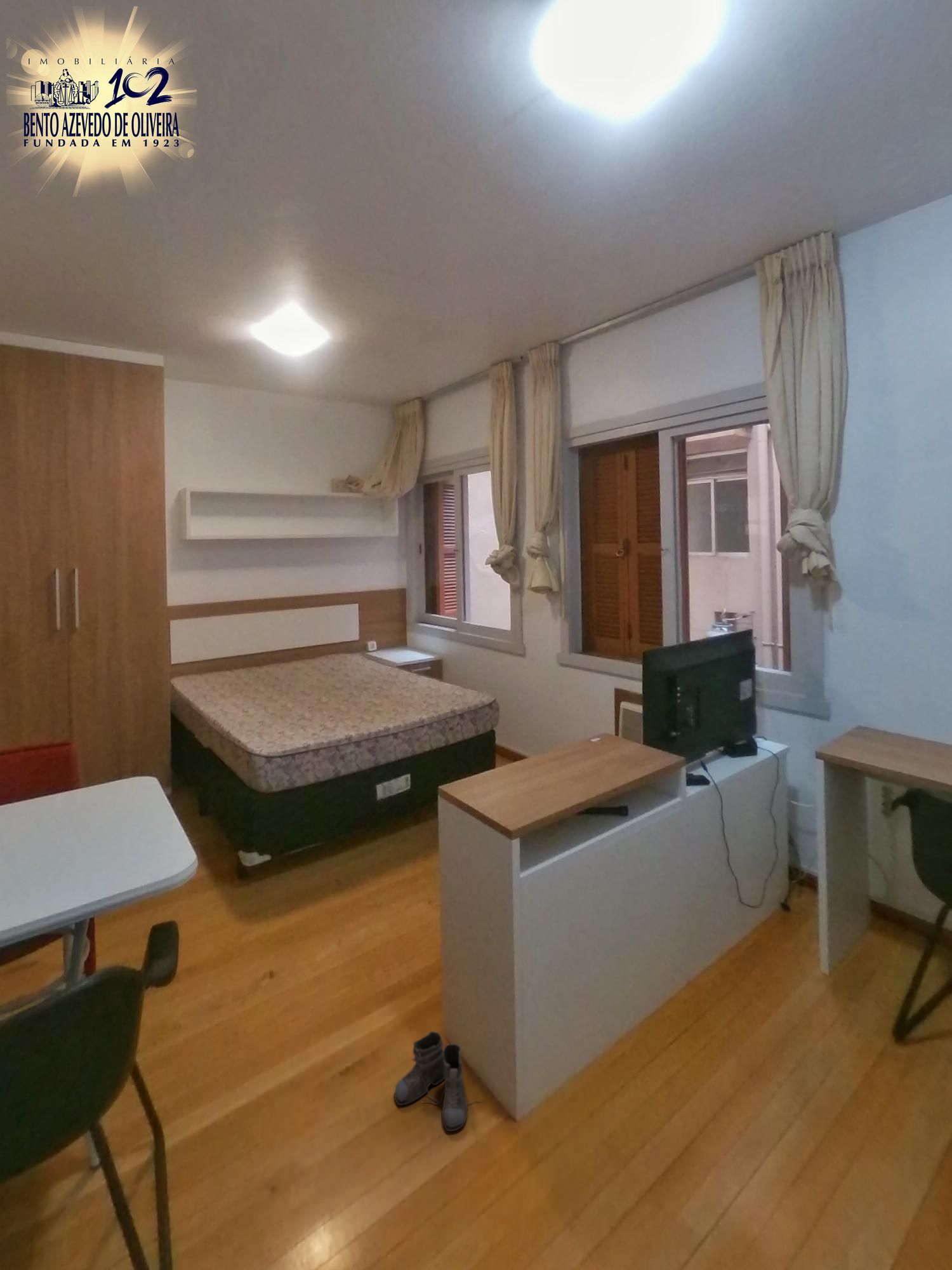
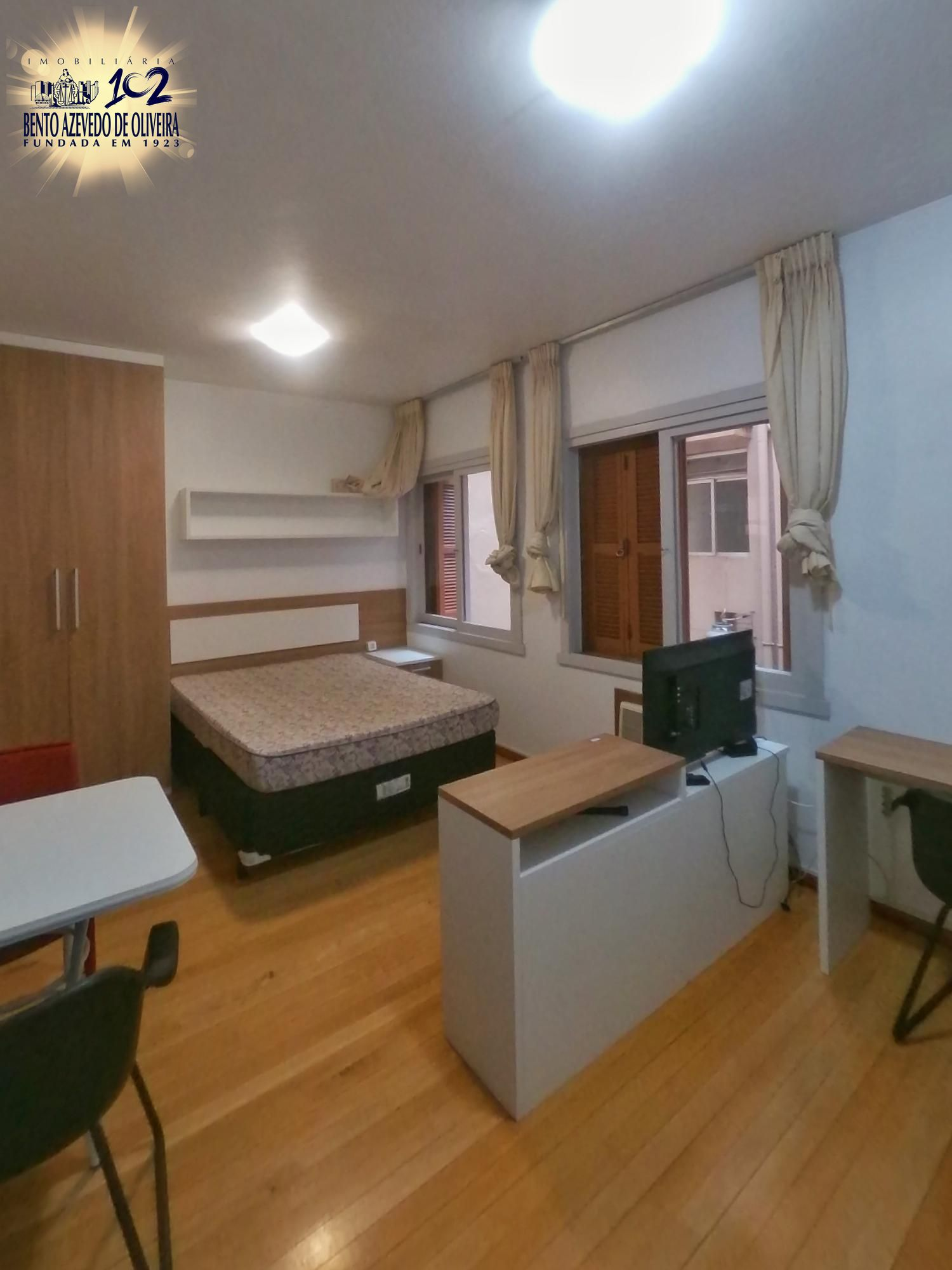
- boots [393,1031,483,1132]
